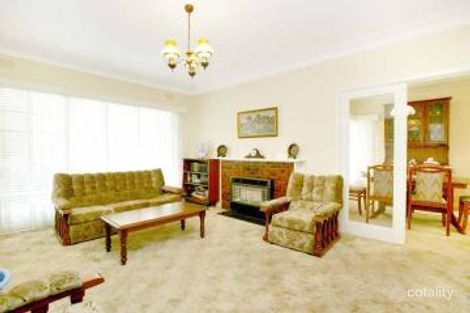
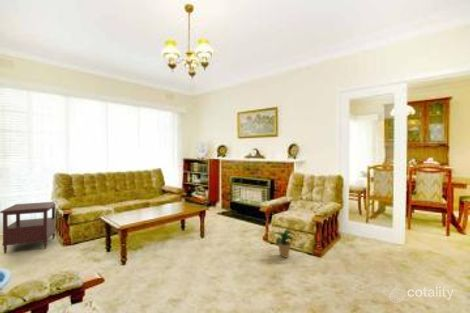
+ potted plant [269,229,298,258]
+ side table [0,201,57,255]
